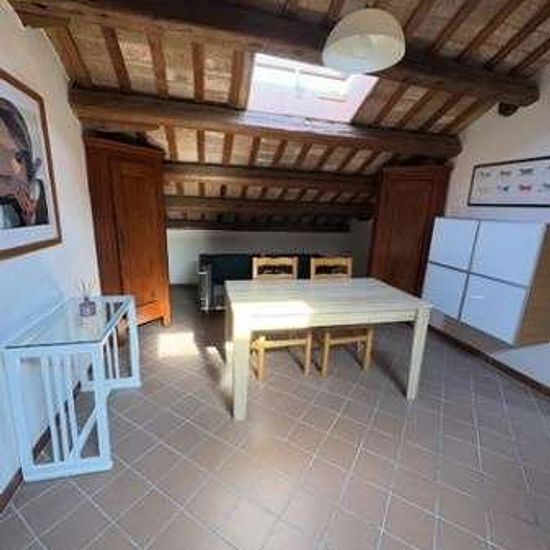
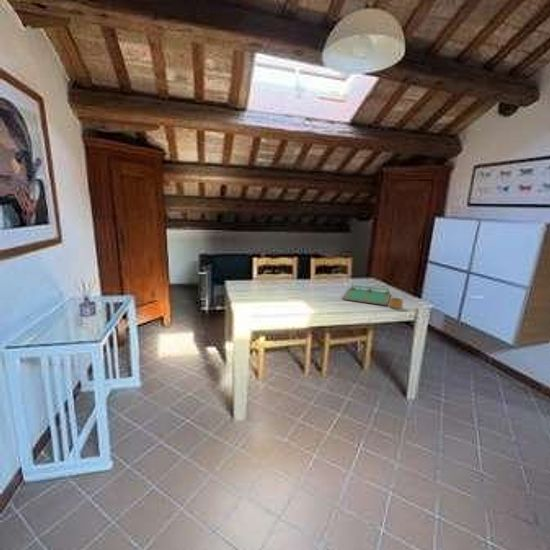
+ placemat [341,284,404,309]
